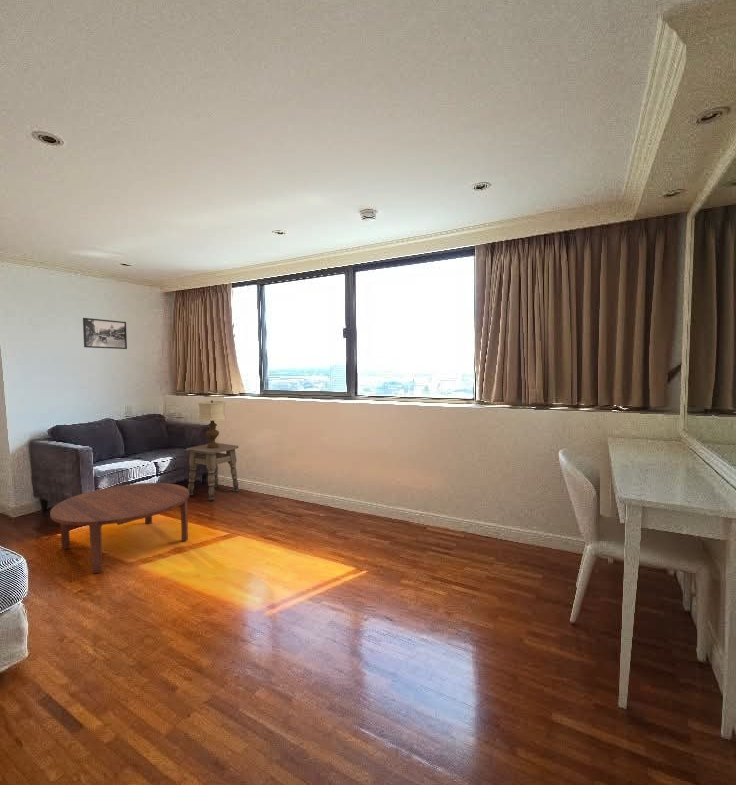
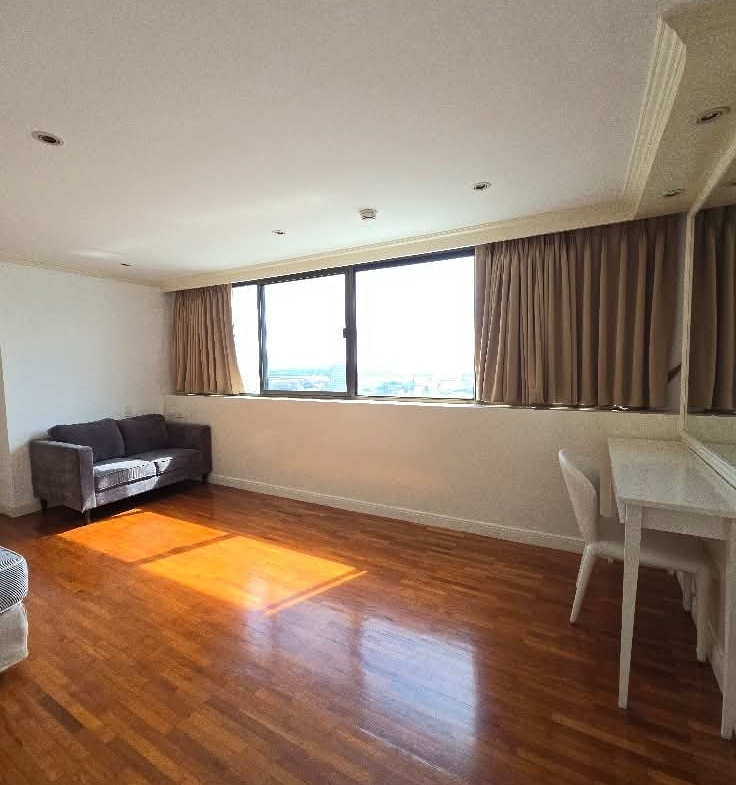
- table lamp [197,399,227,448]
- side table [185,442,240,502]
- coffee table [49,482,190,574]
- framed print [82,317,128,350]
